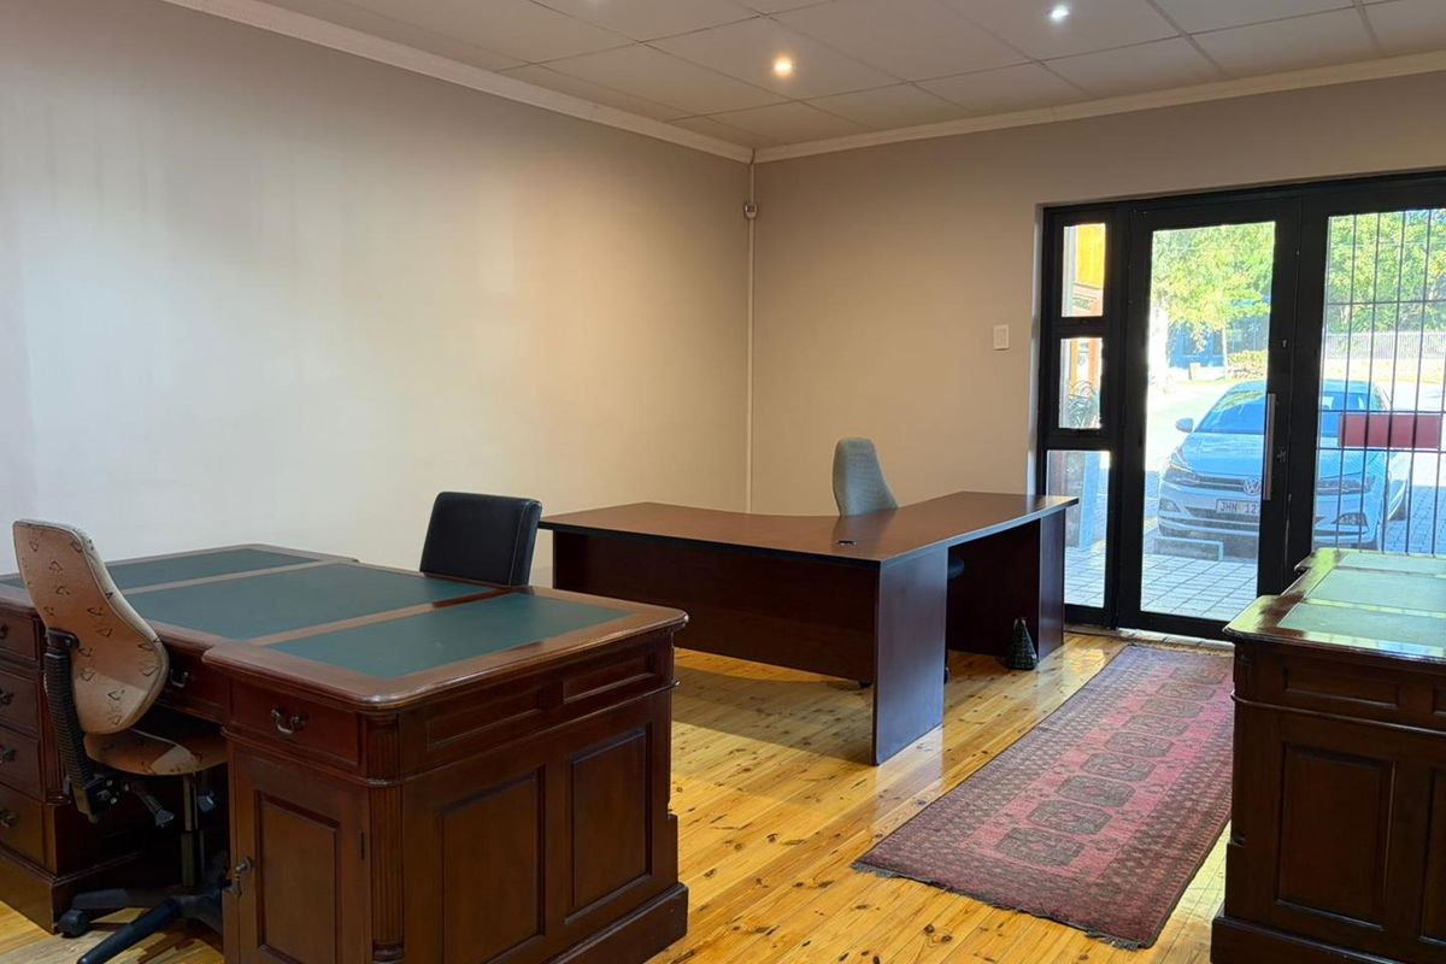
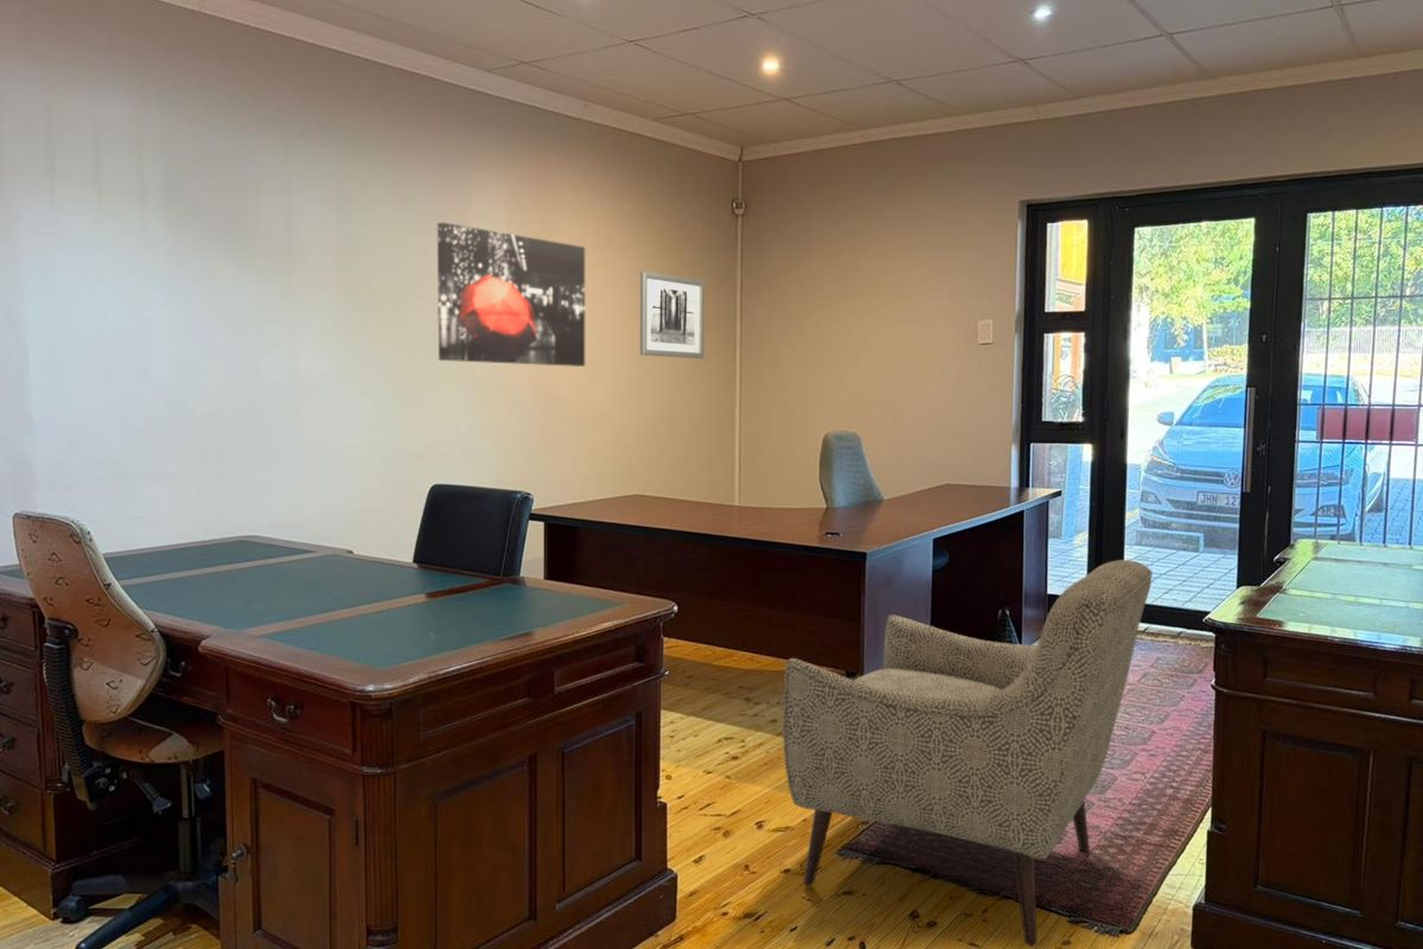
+ wall art [436,222,586,368]
+ wall art [639,270,706,359]
+ chair [781,559,1154,948]
